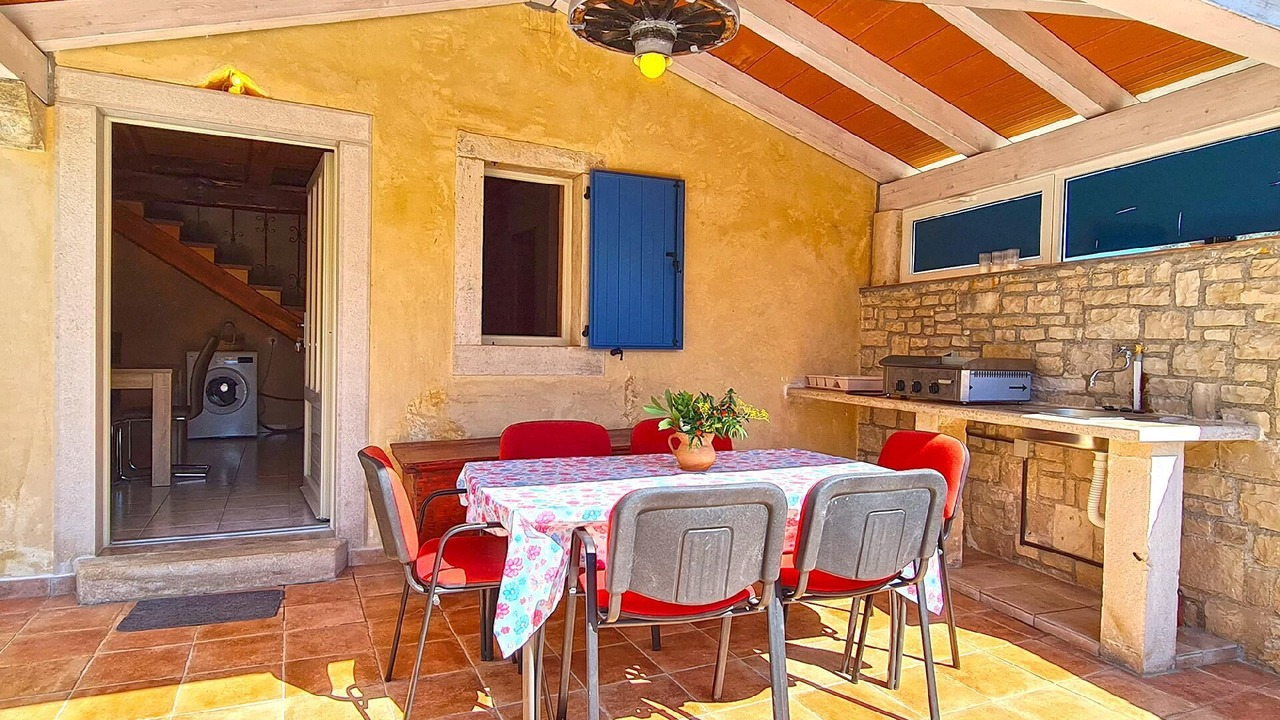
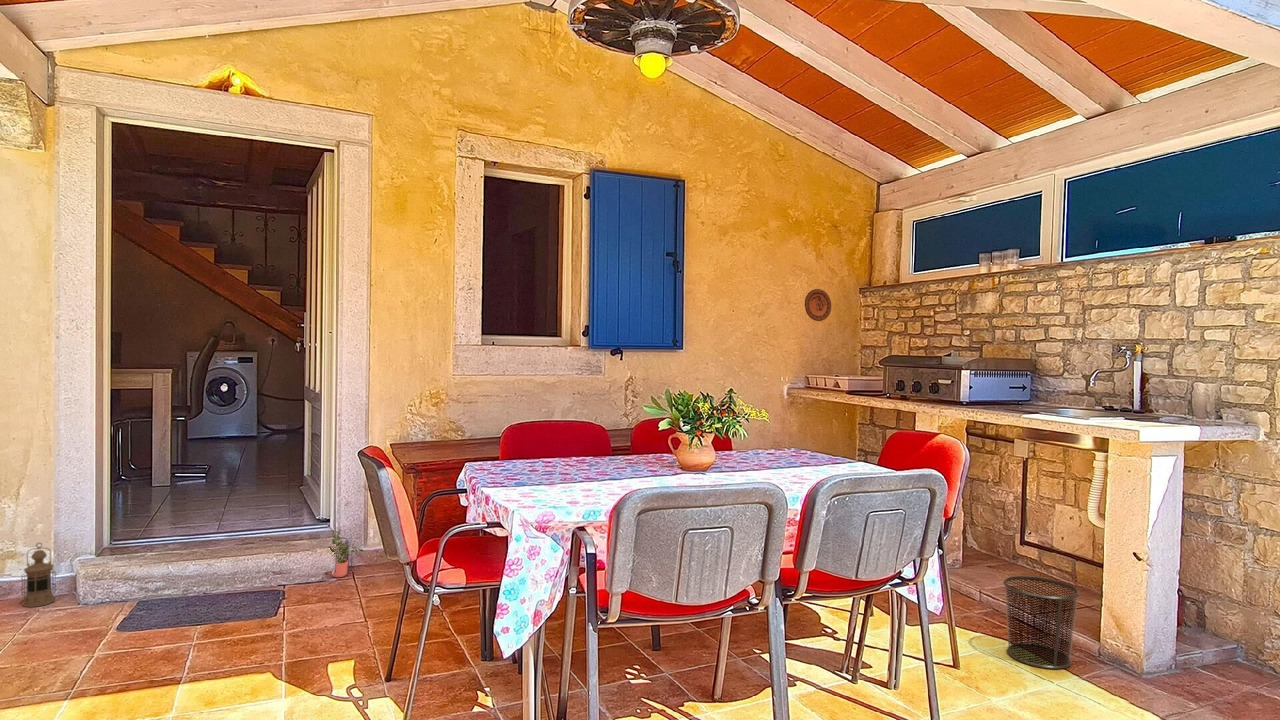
+ waste bin [1002,575,1081,670]
+ decorative plate [804,288,832,322]
+ lantern [20,542,58,608]
+ potted plant [327,530,364,578]
